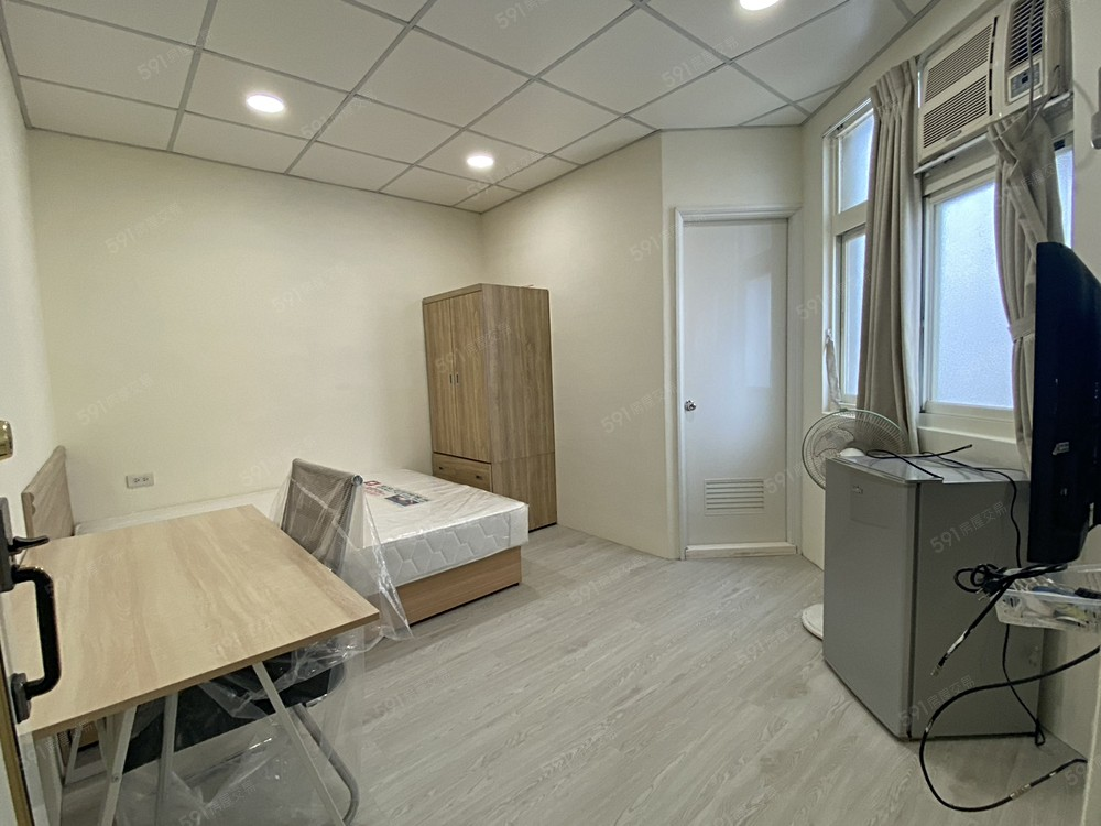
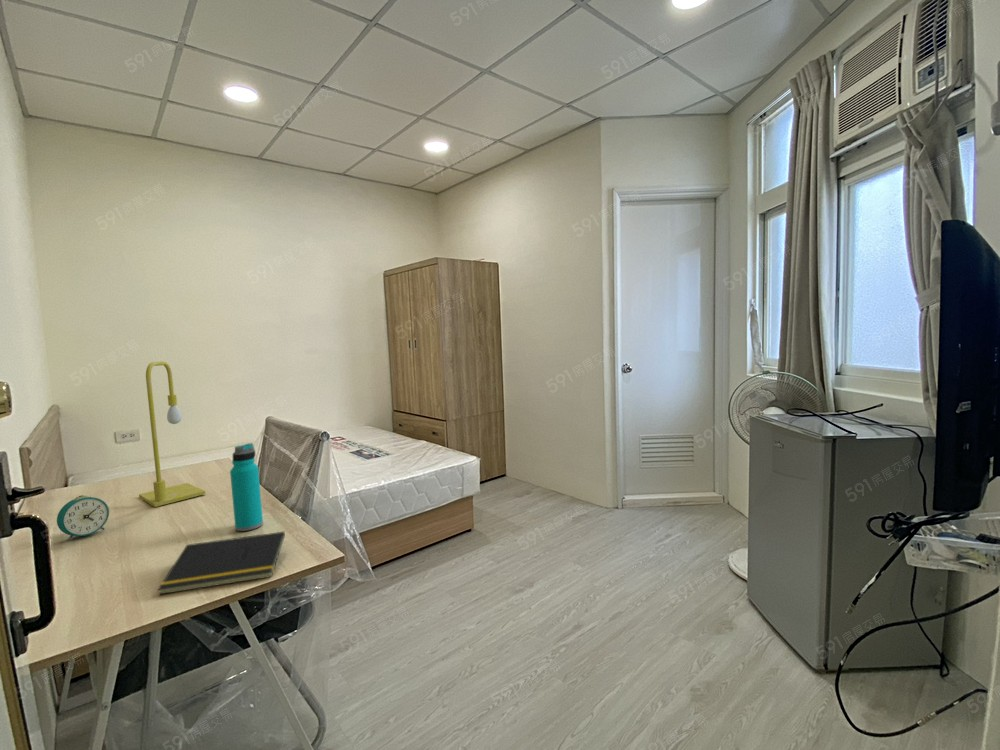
+ notepad [157,531,286,596]
+ alarm clock [56,494,110,542]
+ table lamp [138,361,206,508]
+ water bottle [229,442,264,532]
